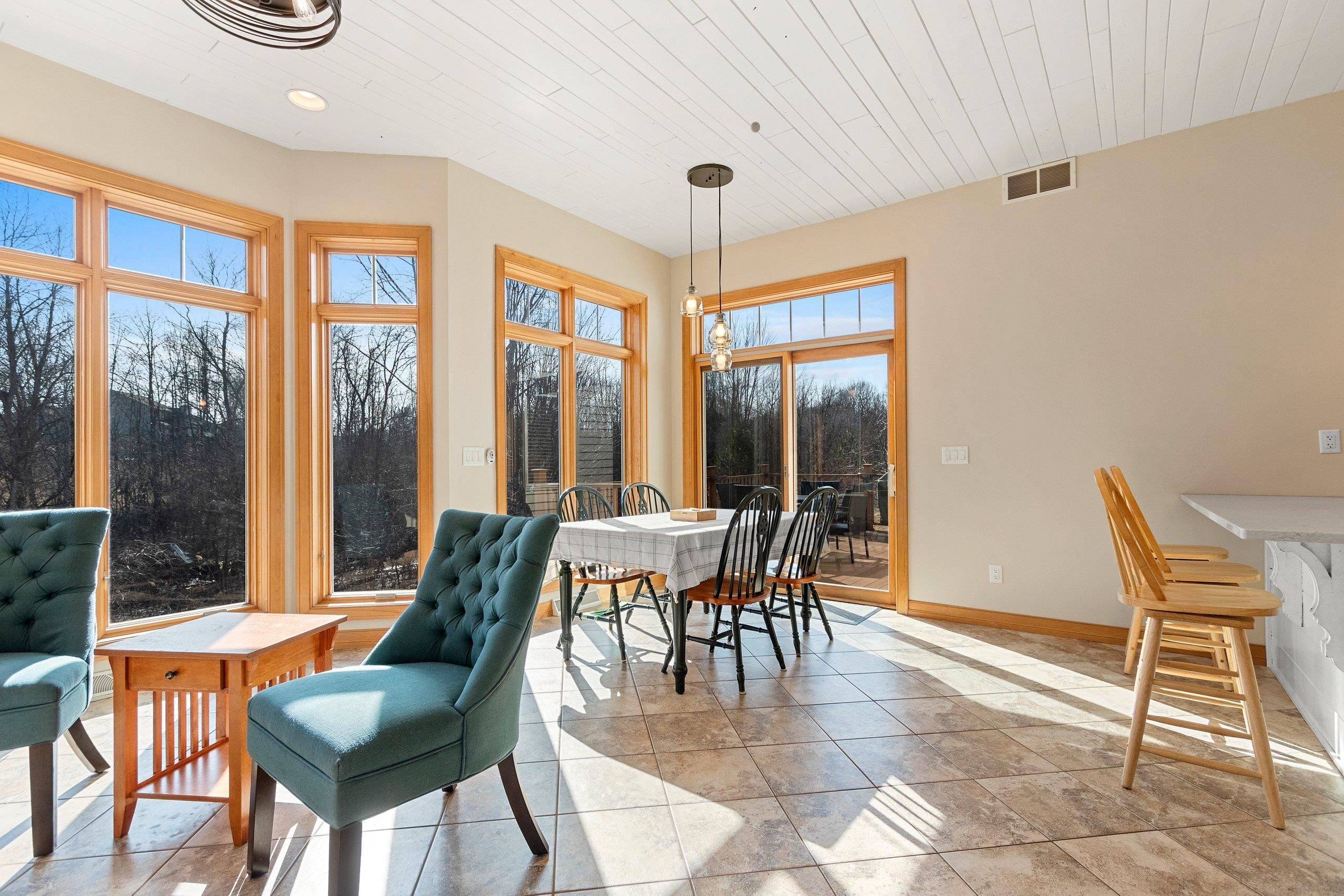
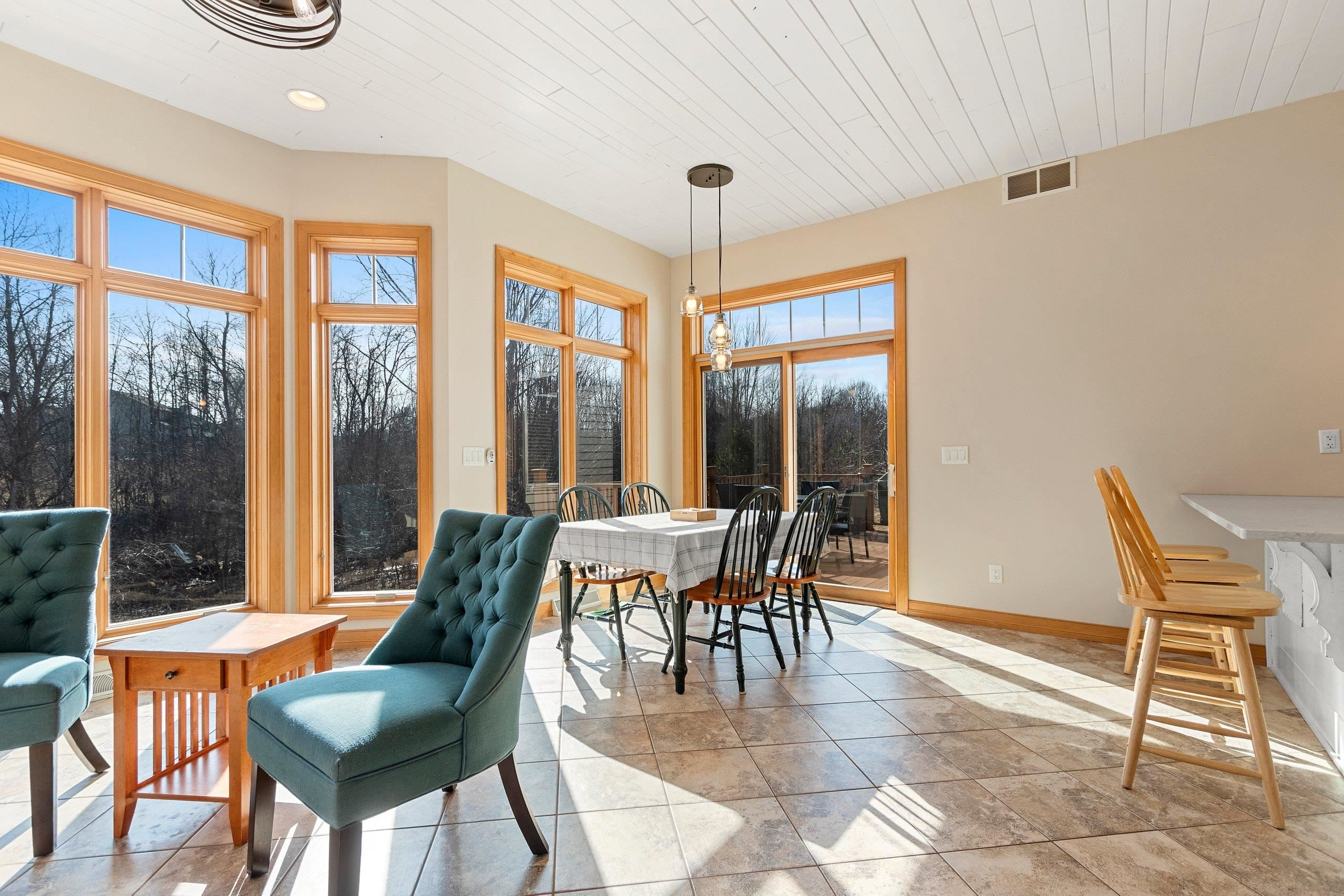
- eyeball [750,121,761,133]
